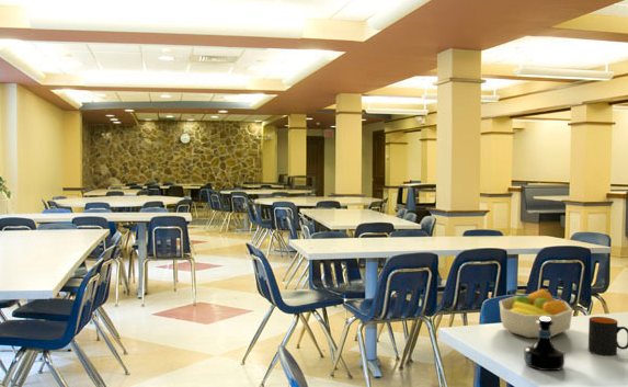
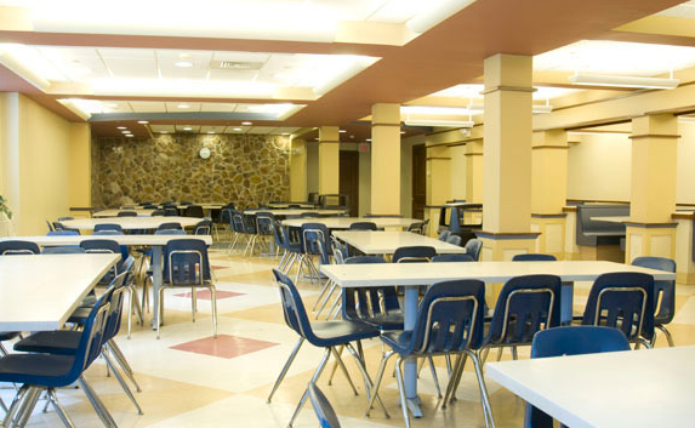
- tequila bottle [523,318,566,372]
- mug [587,316,628,356]
- fruit bowl [499,287,573,339]
